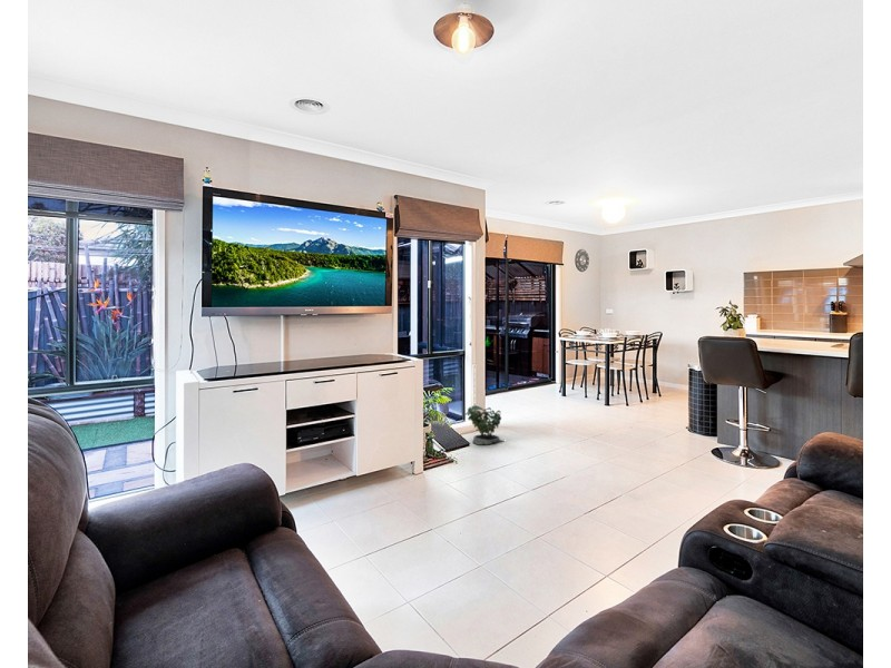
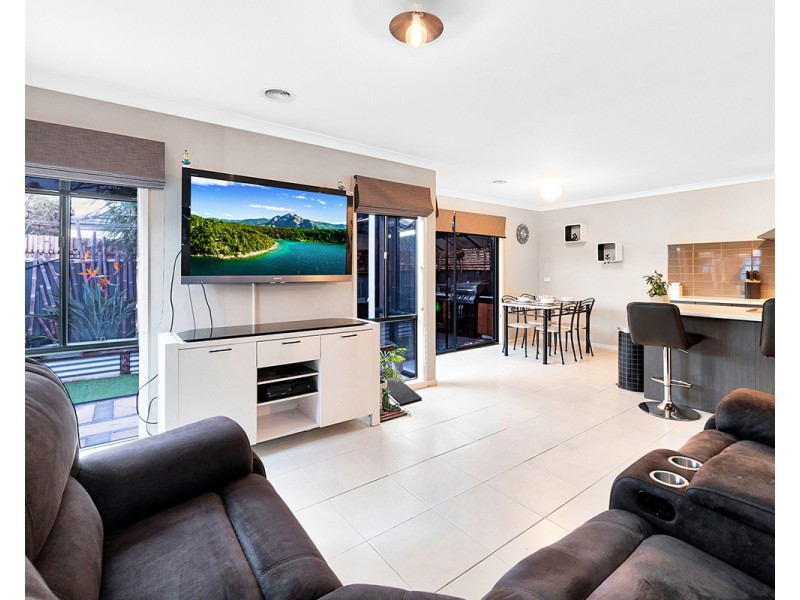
- potted plant [464,404,503,445]
